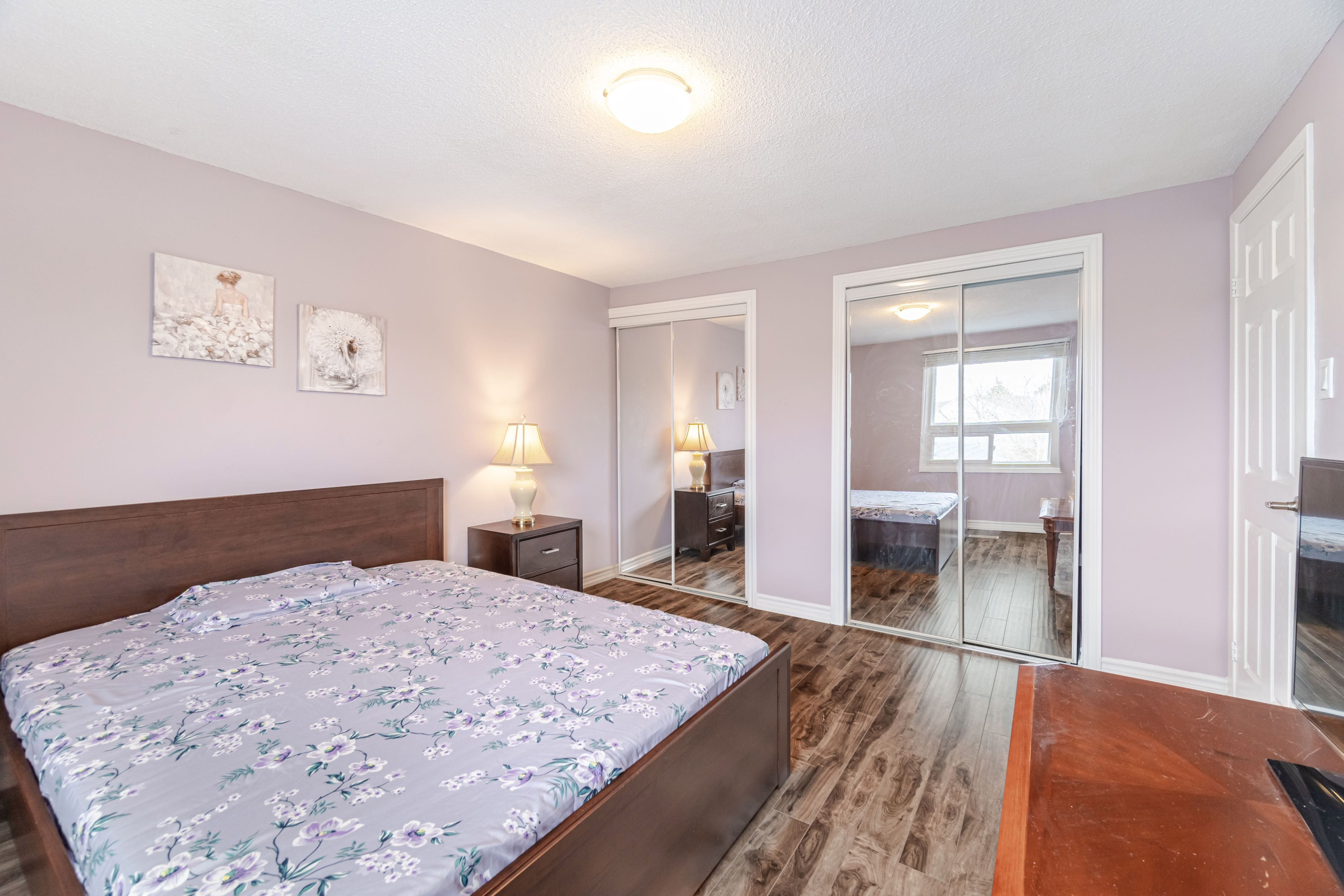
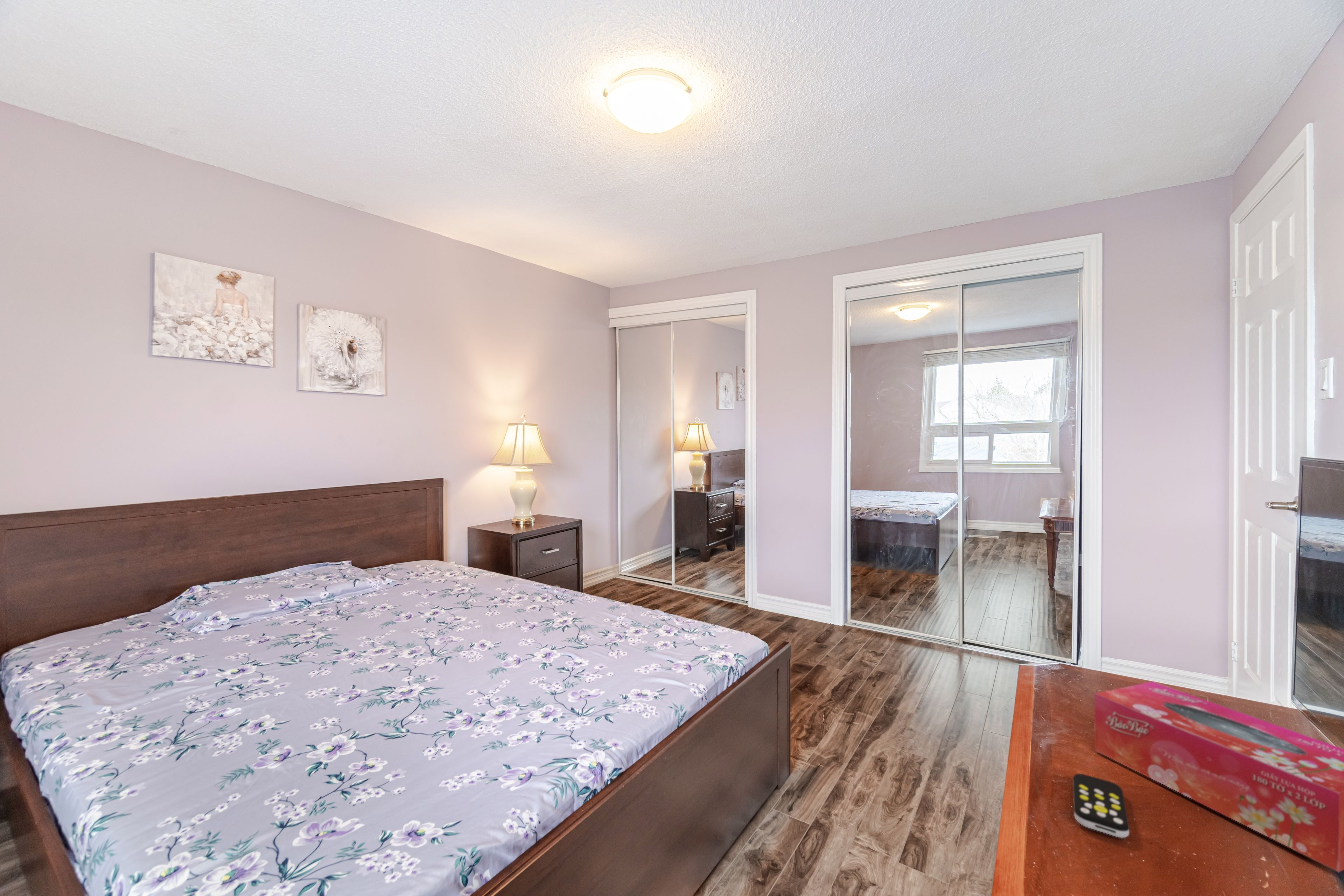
+ tissue box [1094,681,1344,873]
+ remote control [1073,773,1130,838]
